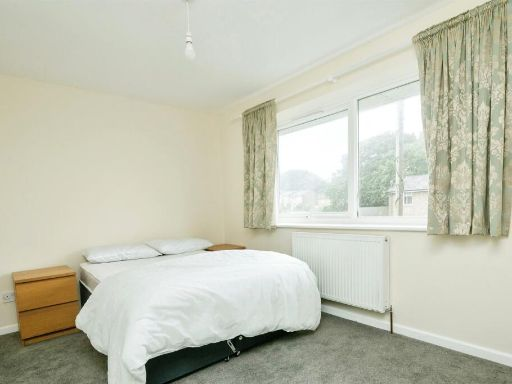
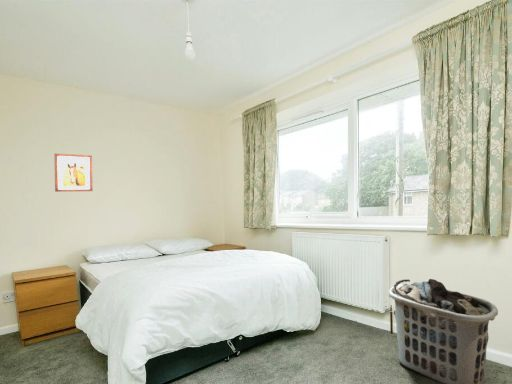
+ wall art [54,153,93,193]
+ clothes hamper [388,278,499,384]
